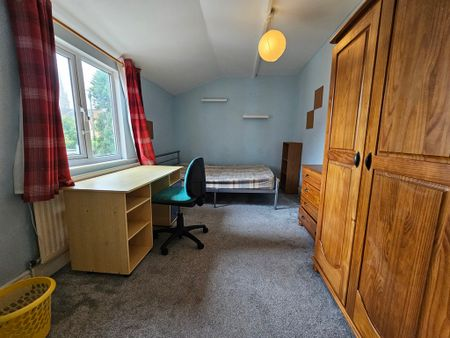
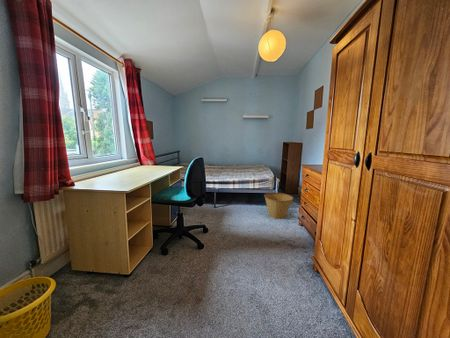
+ basket [263,192,294,220]
